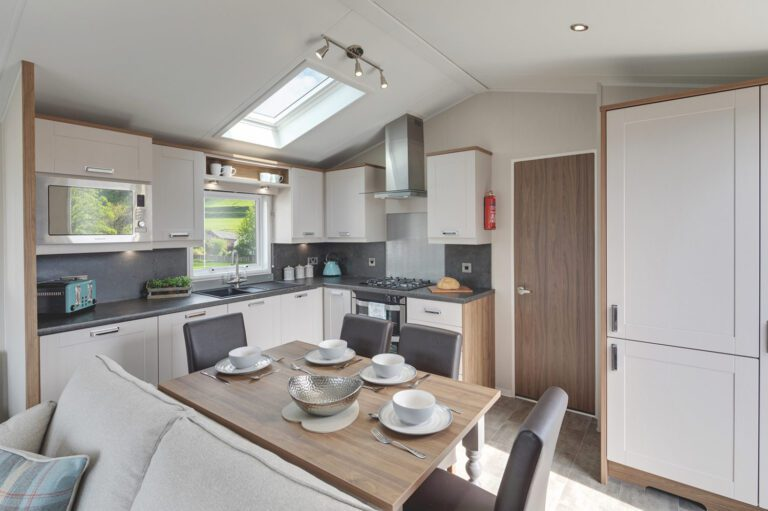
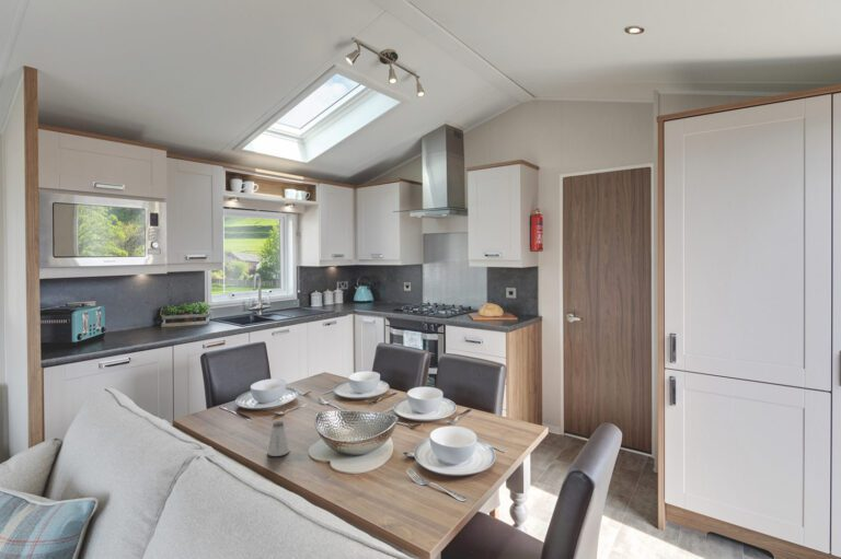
+ saltshaker [266,420,291,457]
